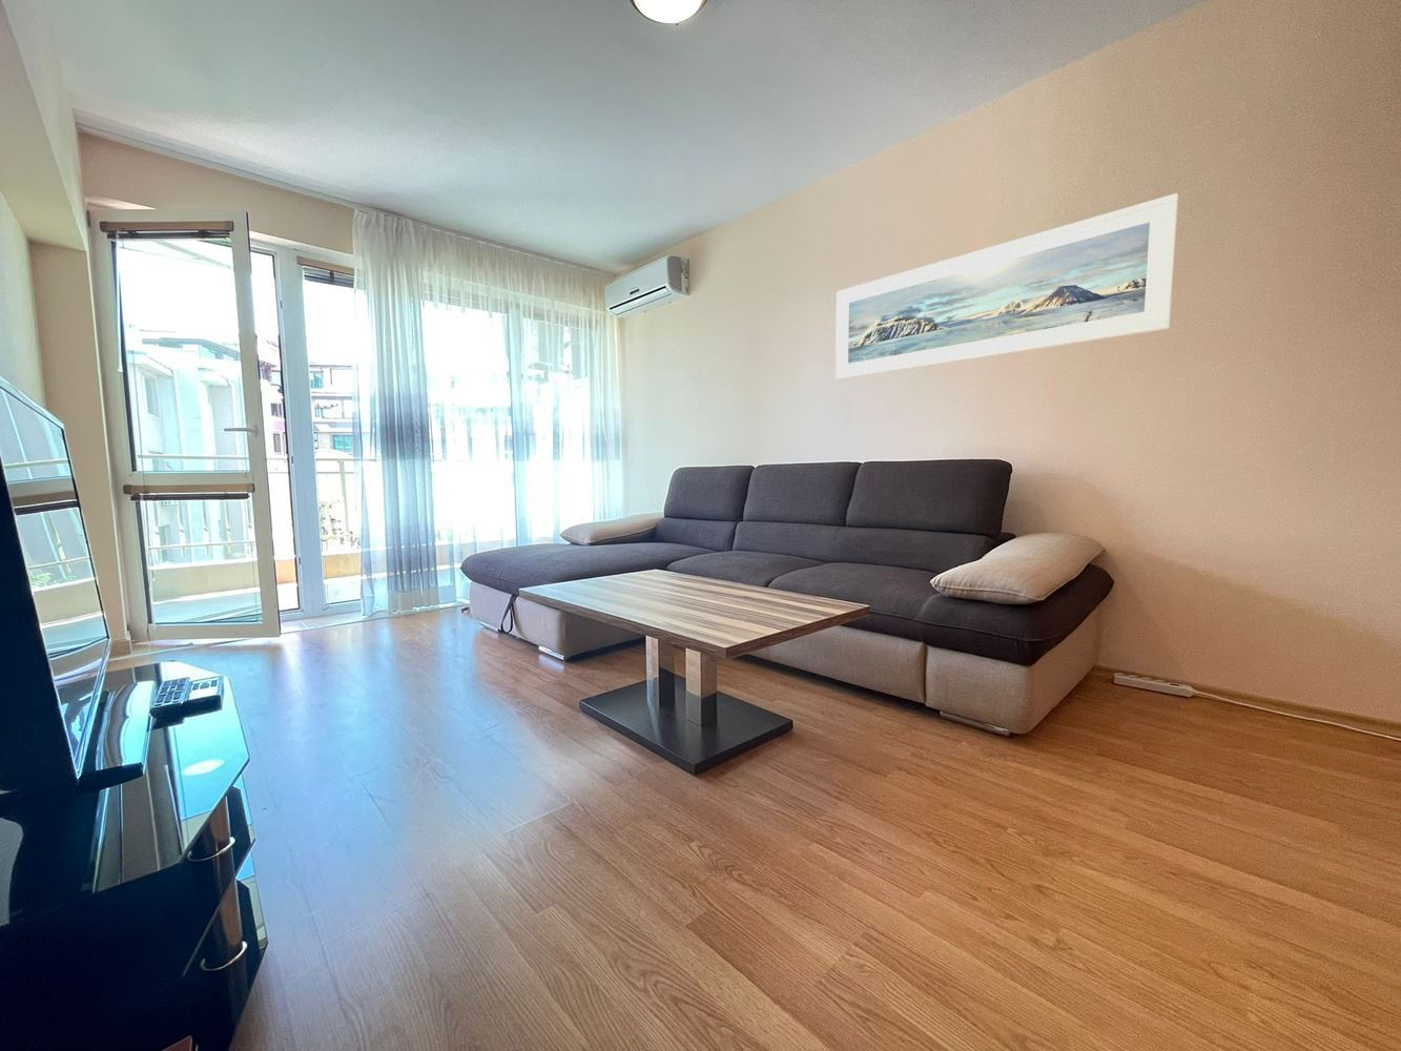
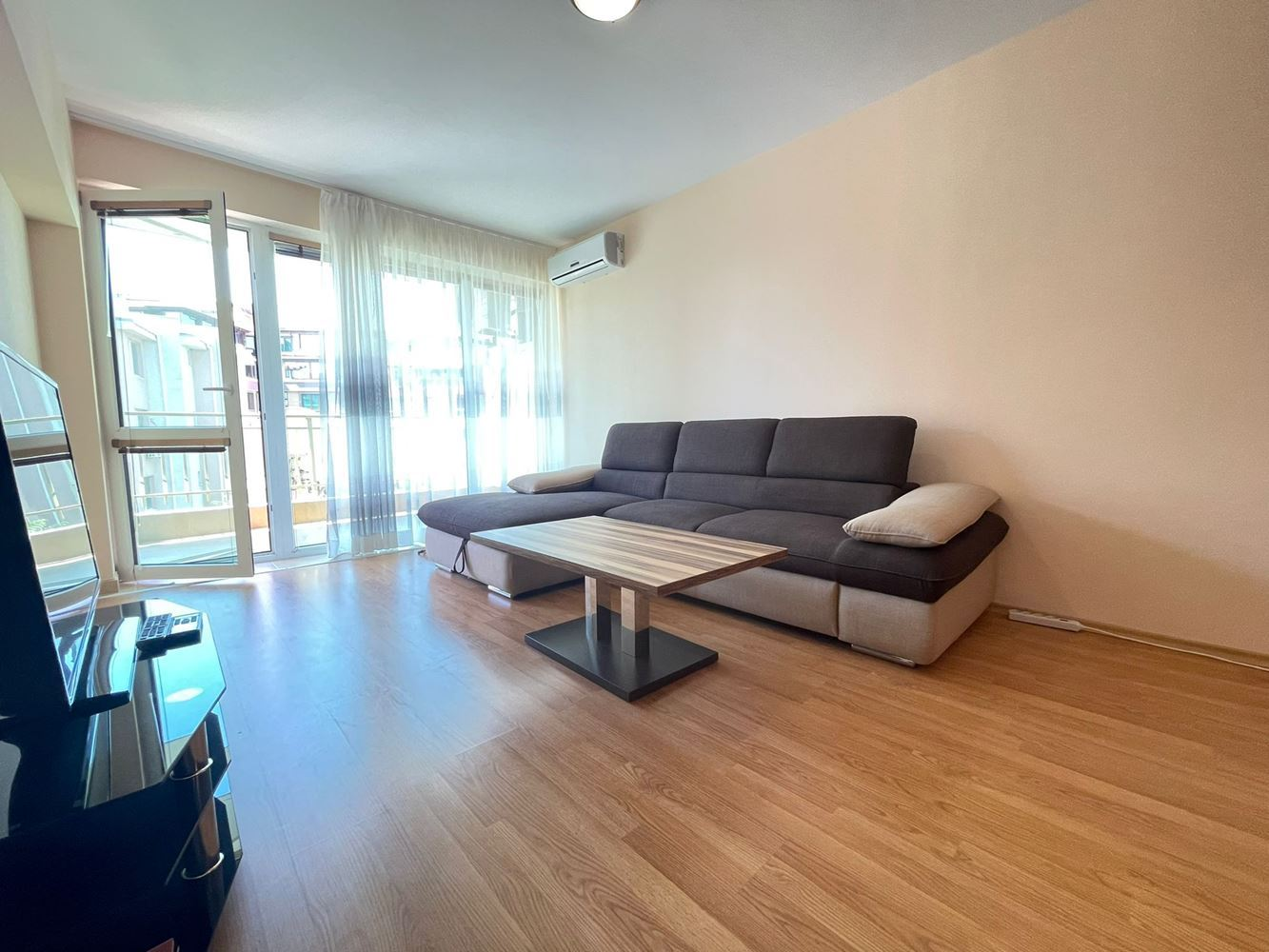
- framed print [835,192,1179,381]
